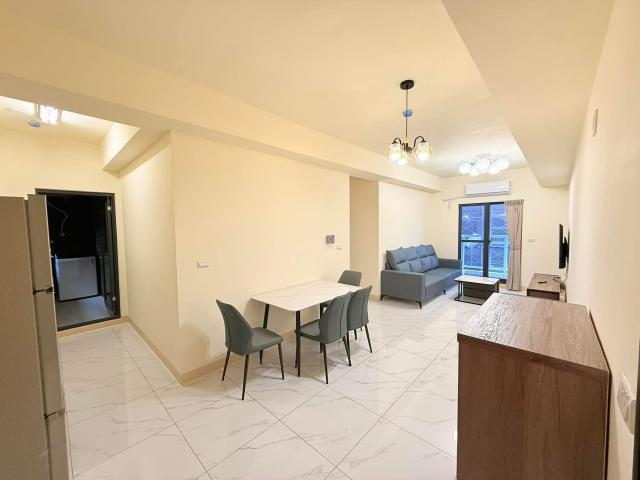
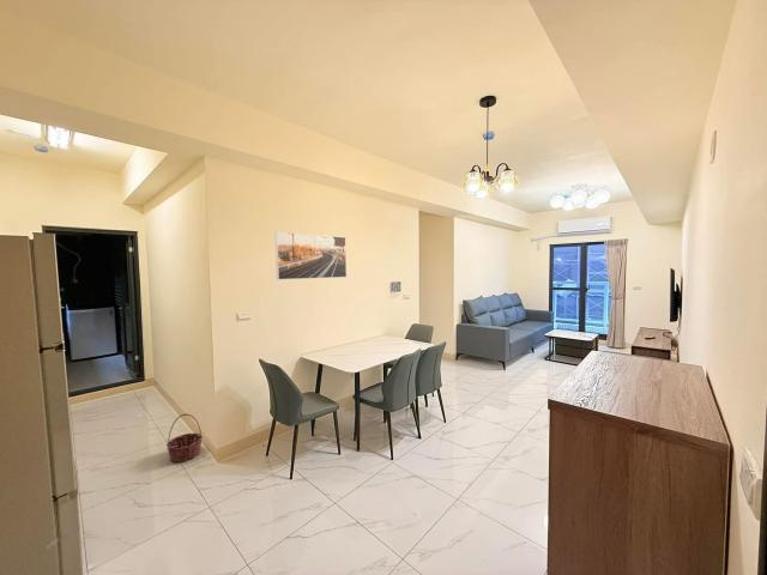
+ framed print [274,230,348,280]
+ basket [165,413,204,464]
